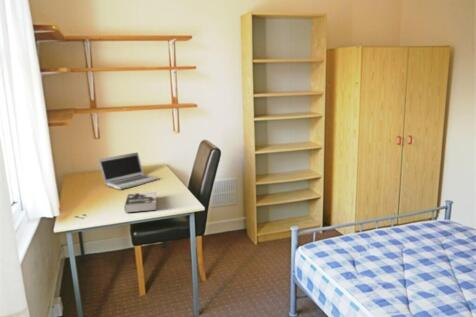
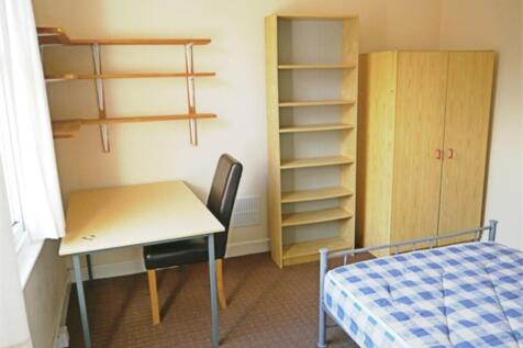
- book [123,191,157,213]
- laptop [97,151,160,190]
